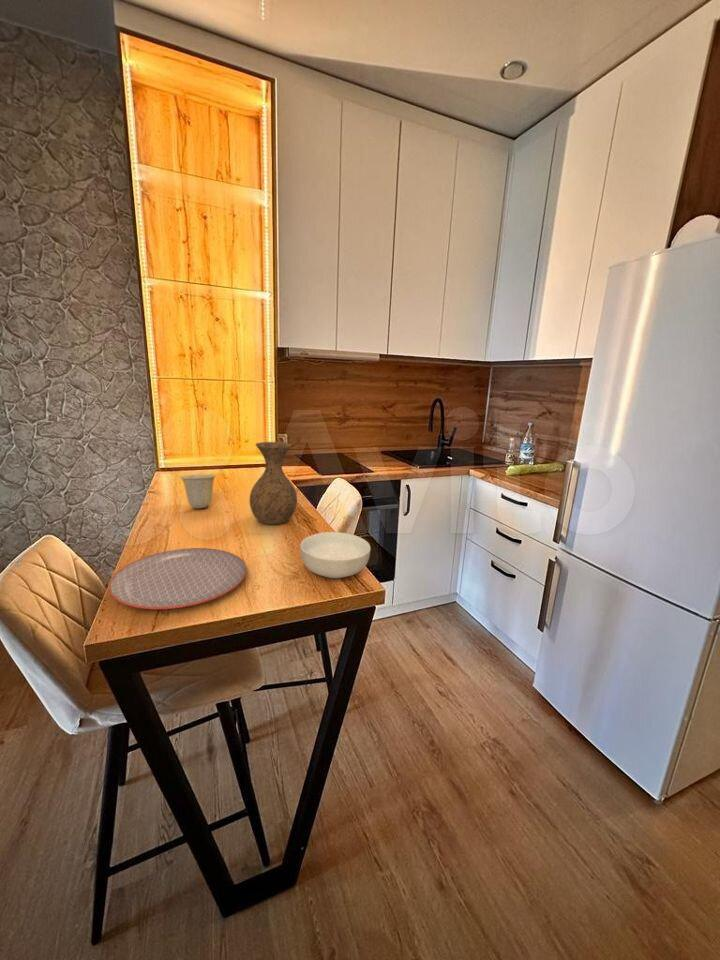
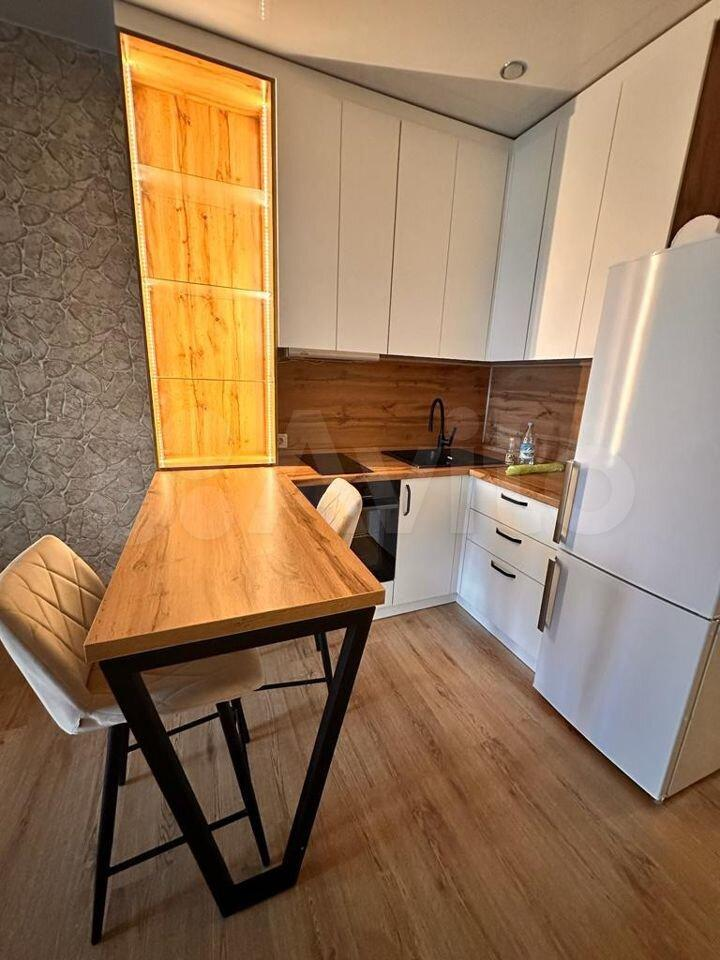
- cereal bowl [299,531,372,579]
- plate [108,547,248,610]
- cup [179,473,217,509]
- vase [248,441,298,525]
